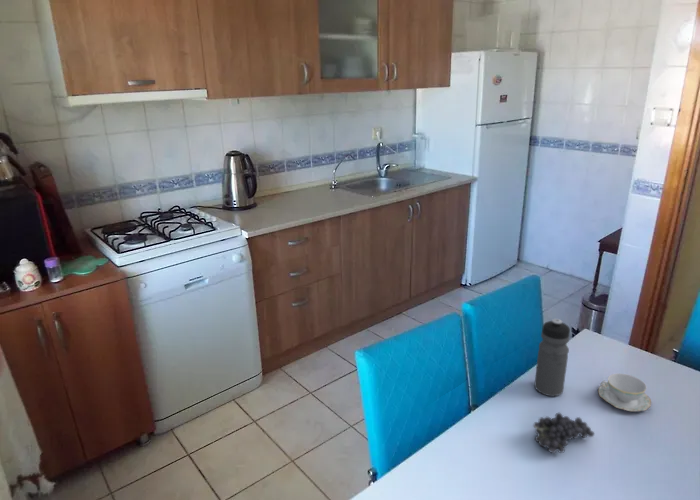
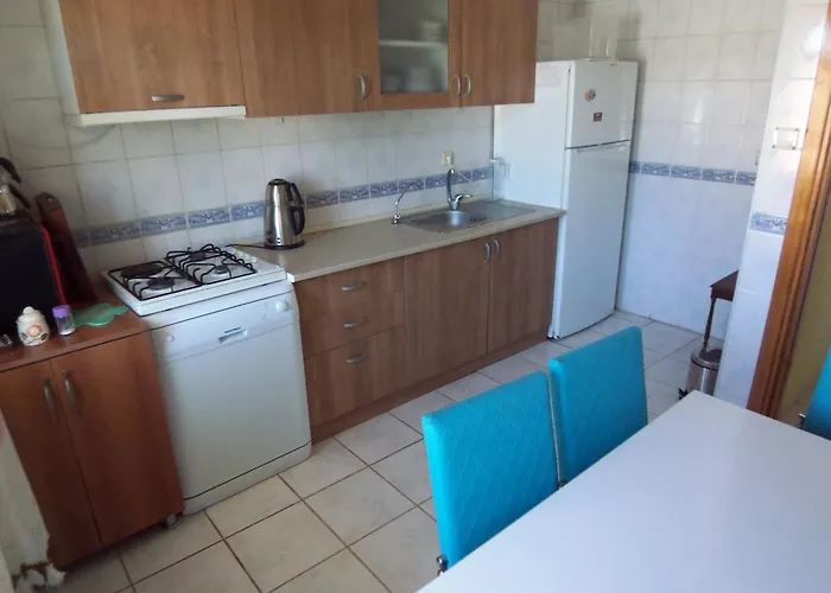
- fruit [533,412,595,454]
- water bottle [533,318,571,397]
- chinaware [597,373,652,412]
